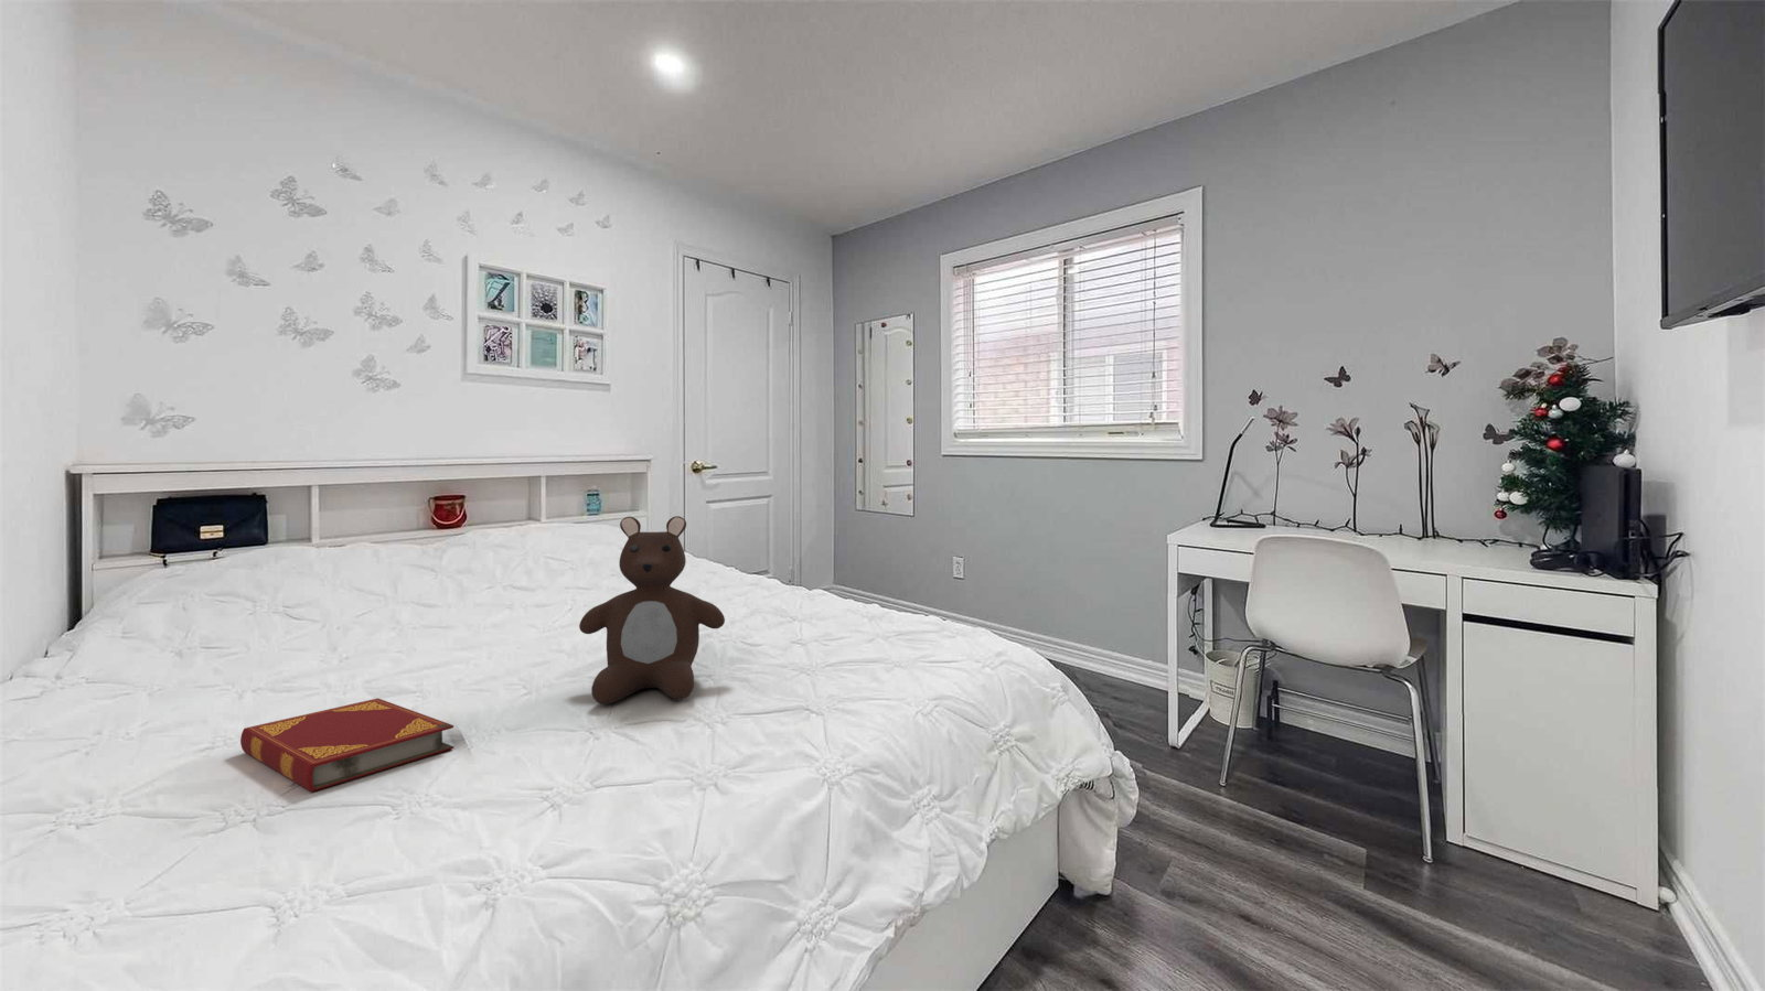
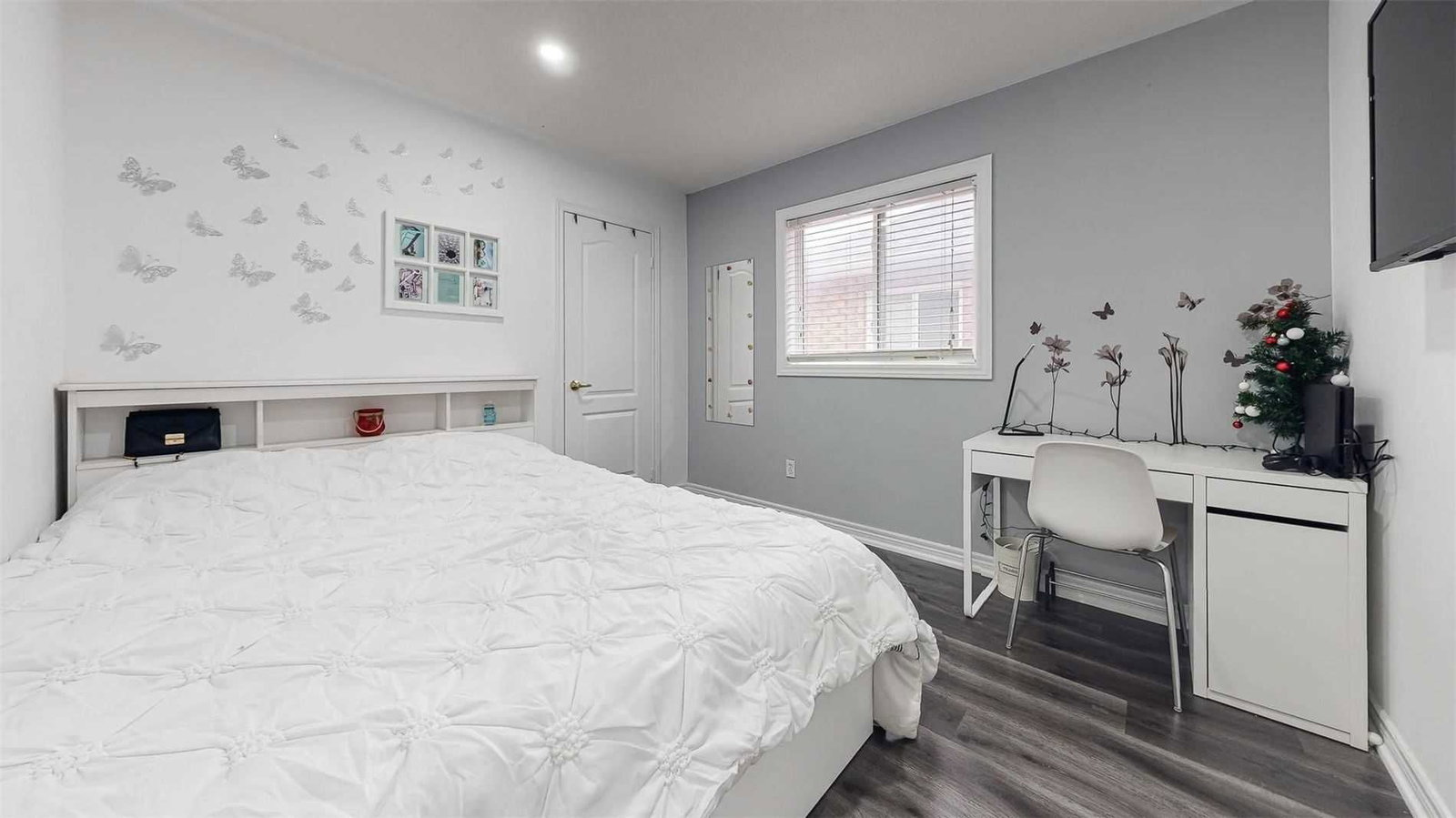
- teddy bear [578,515,726,705]
- hardback book [239,698,455,792]
